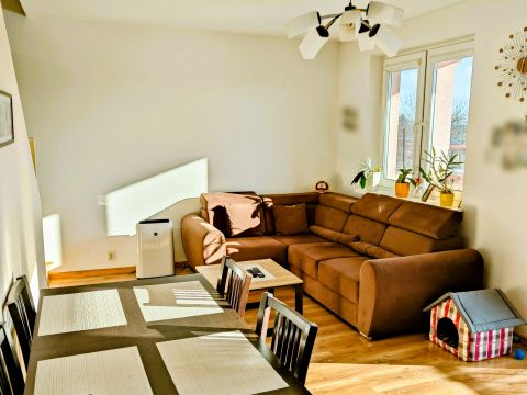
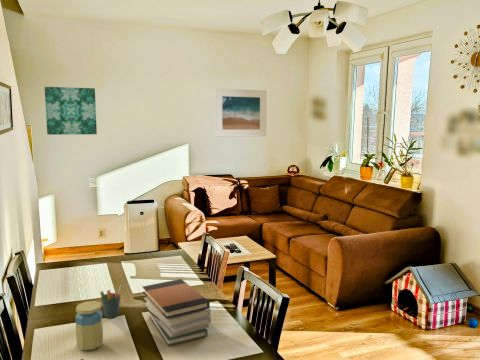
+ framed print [214,88,268,138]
+ book stack [142,278,212,347]
+ wall art [44,86,98,136]
+ pen holder [99,284,122,319]
+ jar [74,300,104,351]
